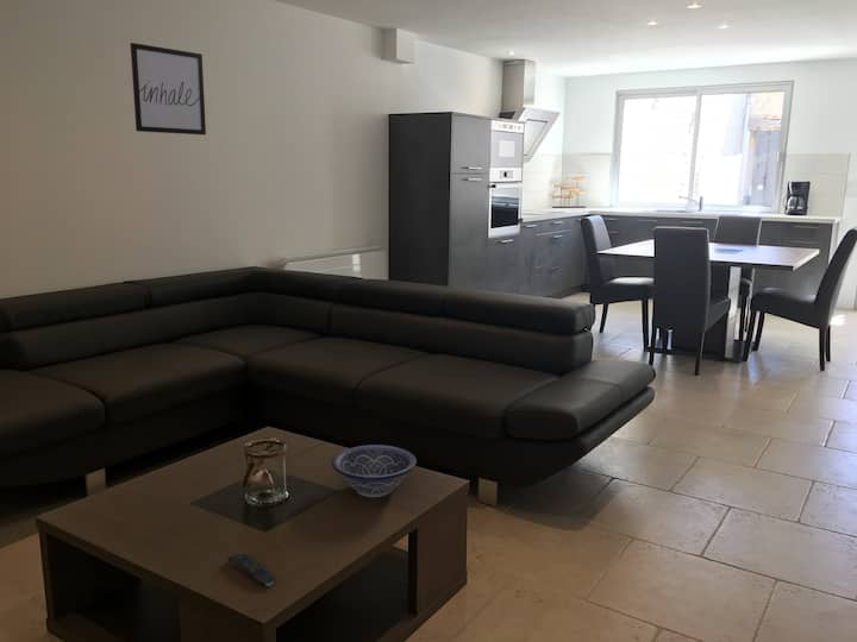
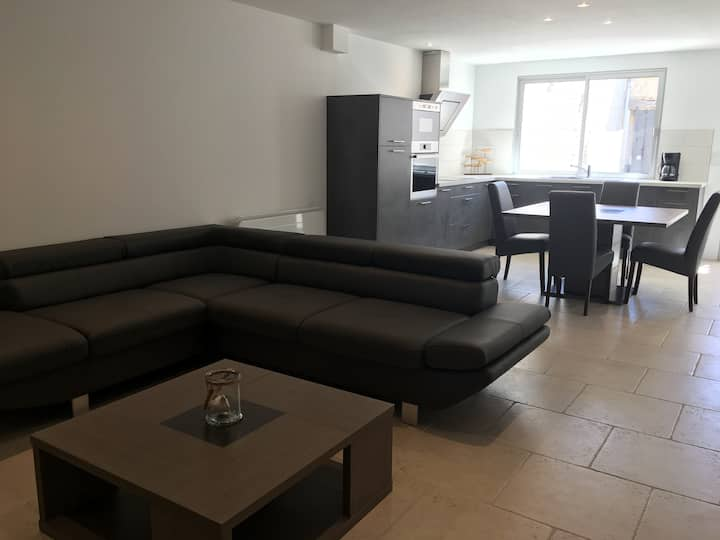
- decorative bowl [331,443,418,498]
- remote control [226,550,276,587]
- wall art [130,42,207,136]
